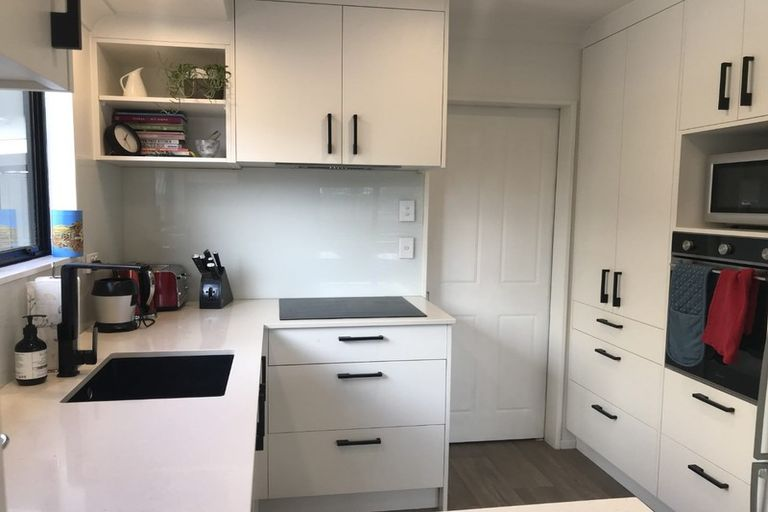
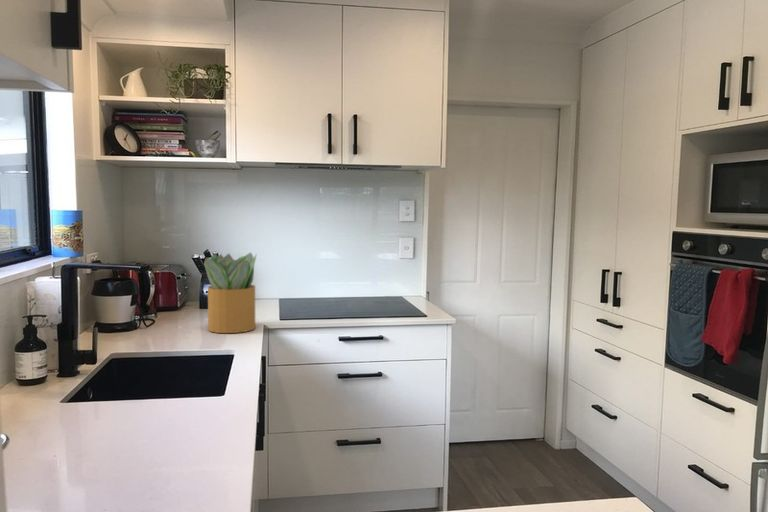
+ potted plant [199,252,257,334]
